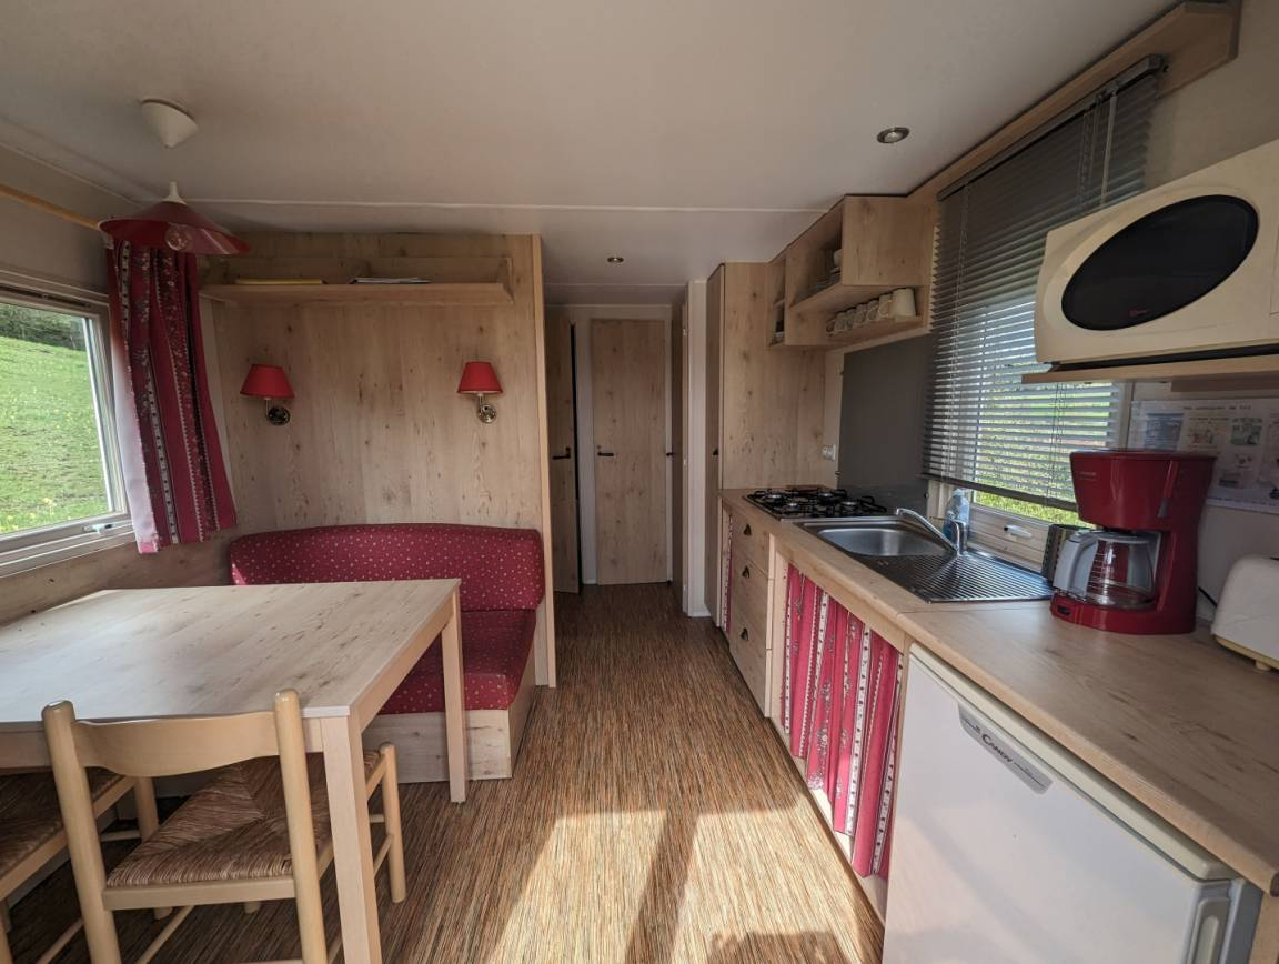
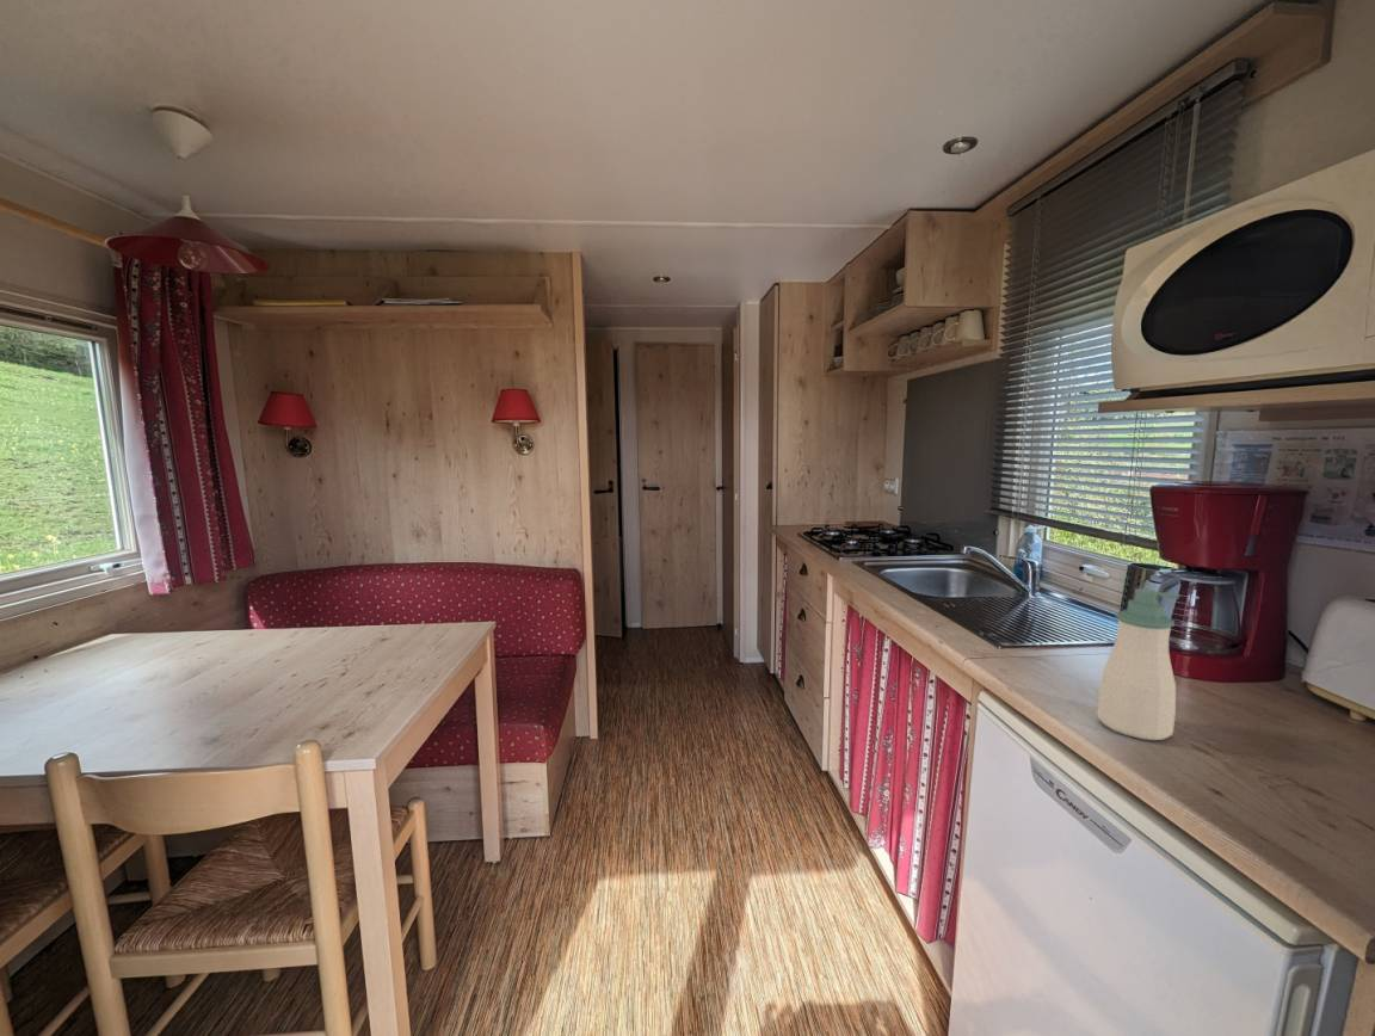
+ soap bottle [1096,587,1182,741]
